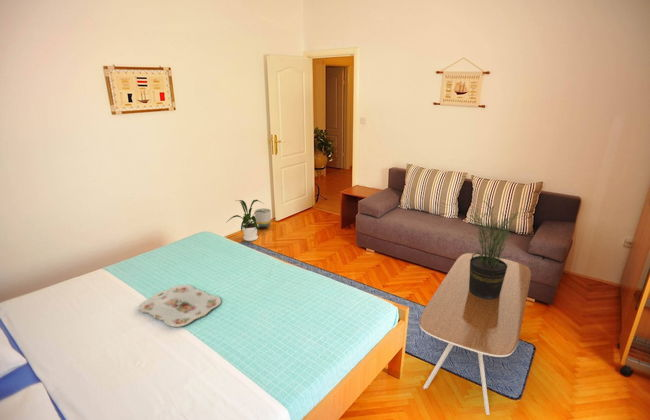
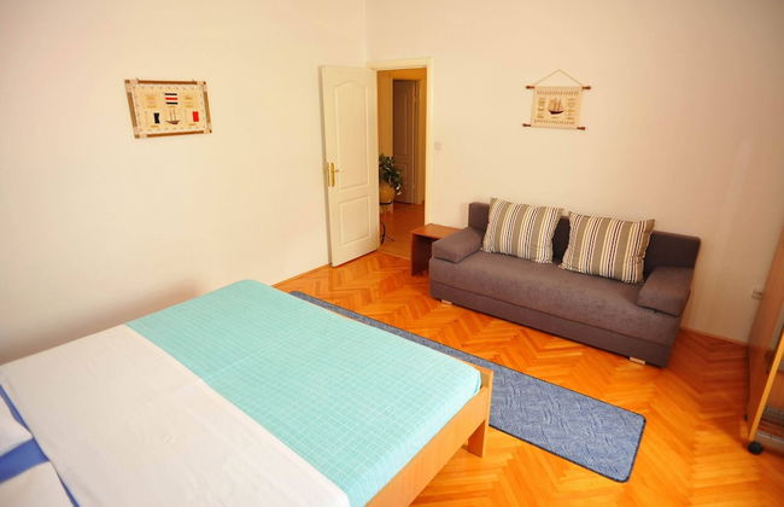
- serving tray [138,284,222,328]
- potted plant [467,193,526,300]
- planter [253,208,272,229]
- coffee table [418,252,532,416]
- house plant [226,199,266,242]
